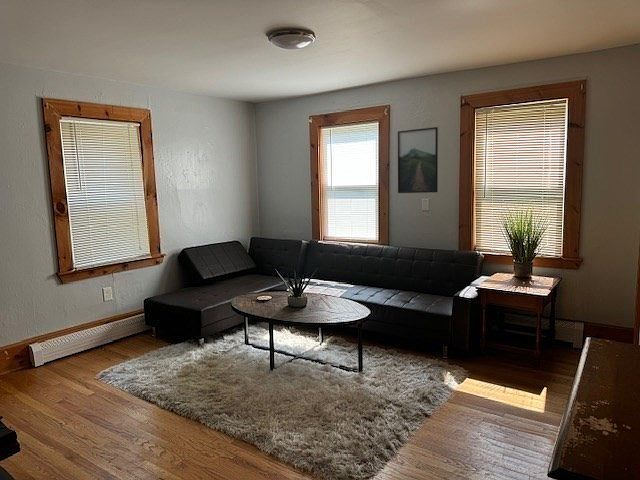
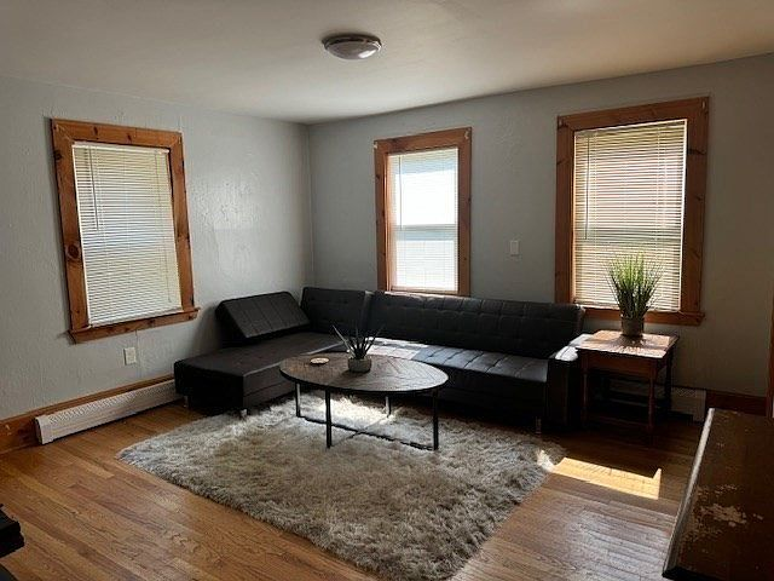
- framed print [397,126,439,194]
